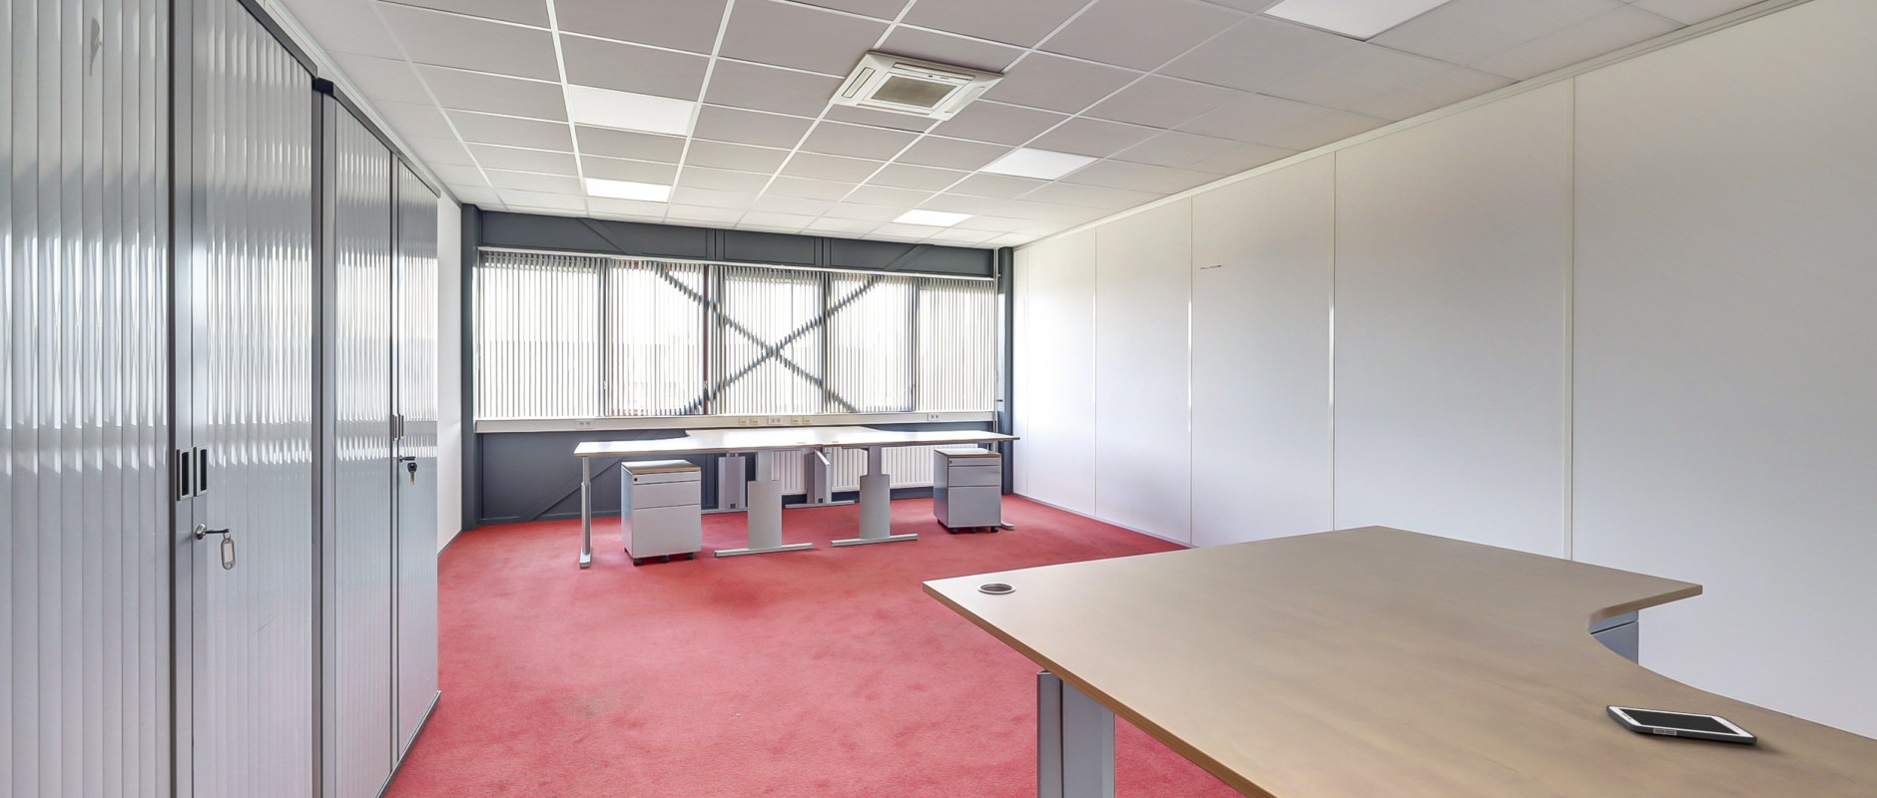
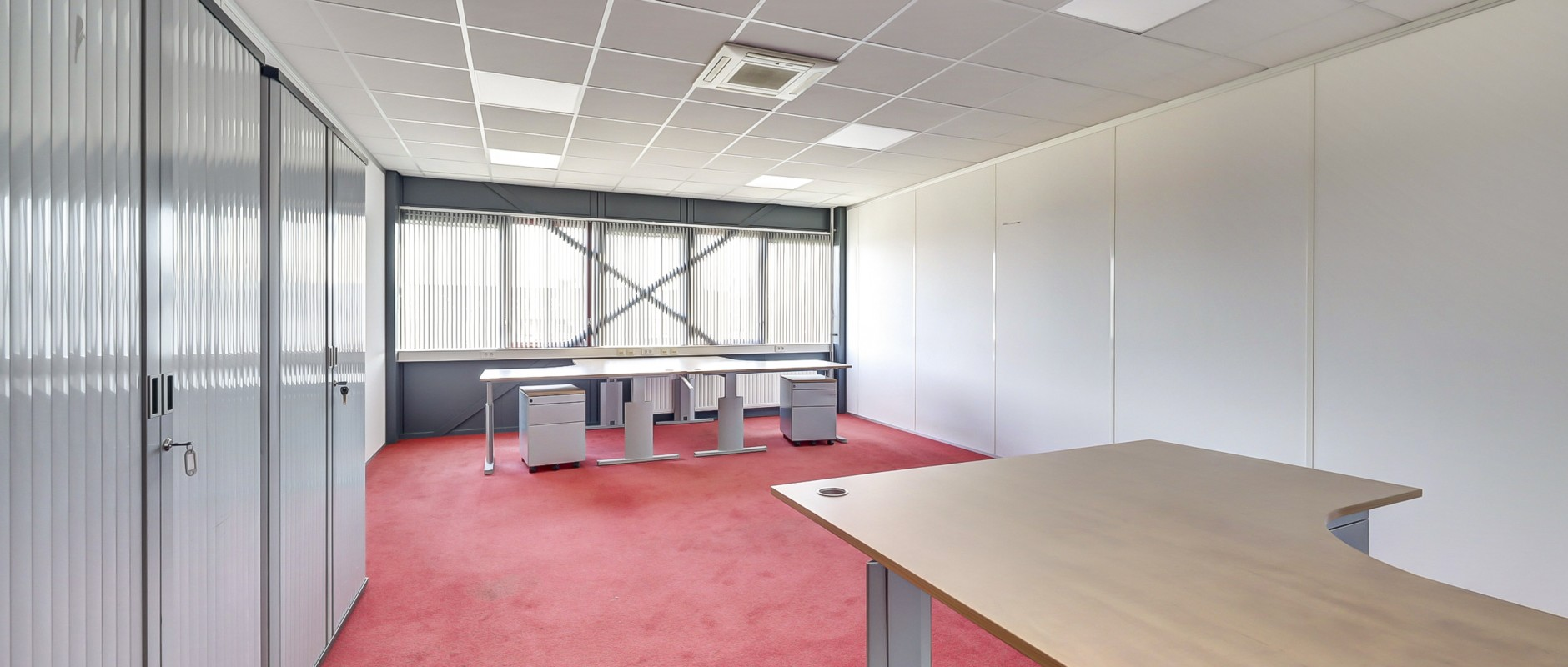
- cell phone [1605,705,1758,744]
